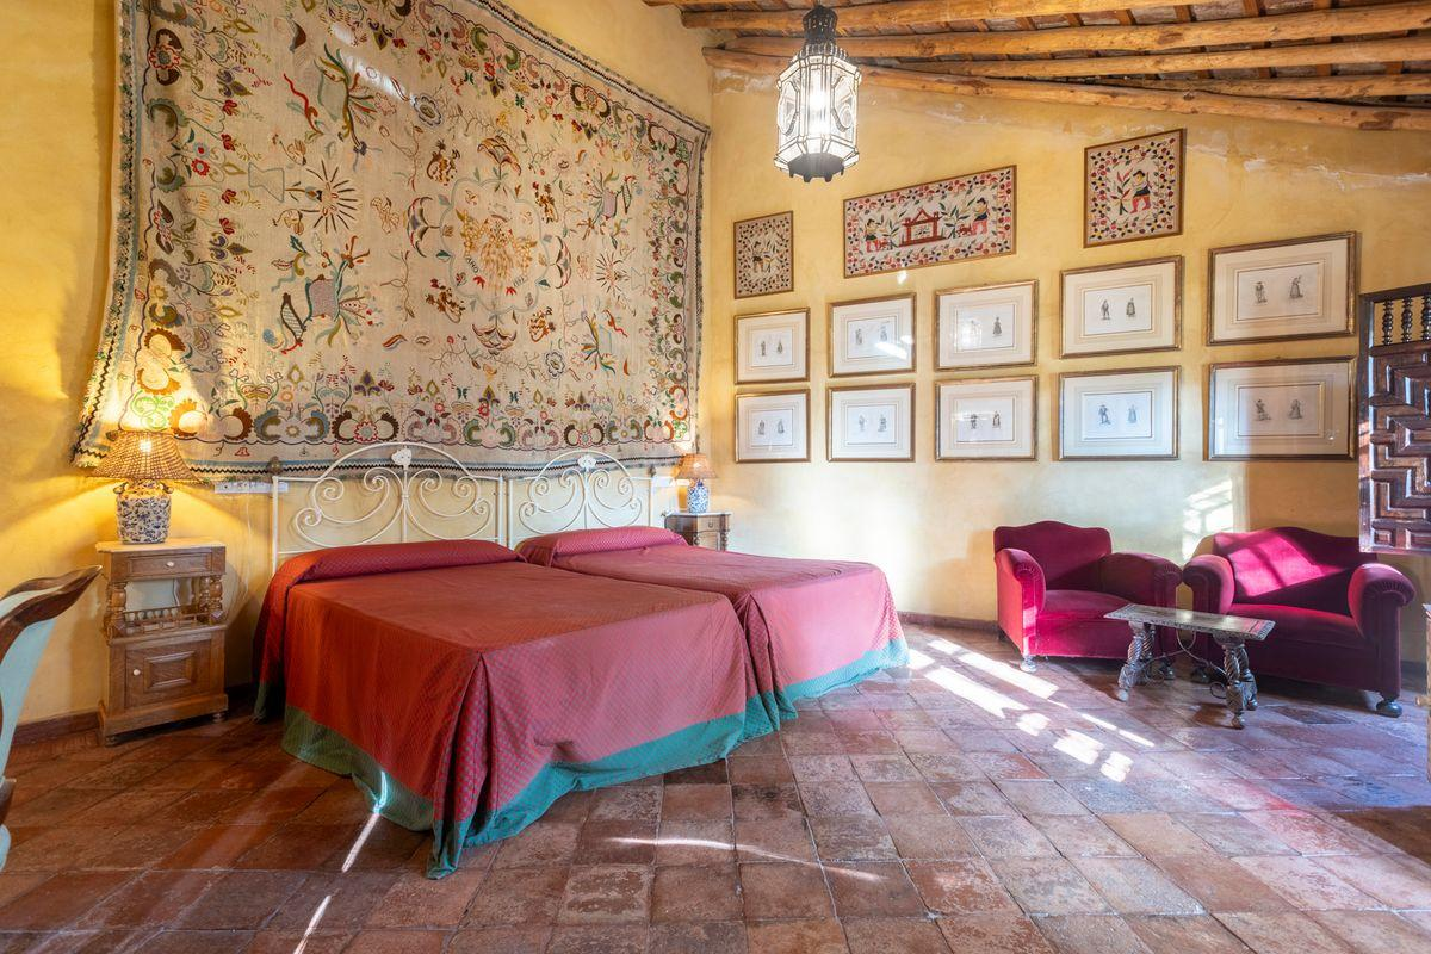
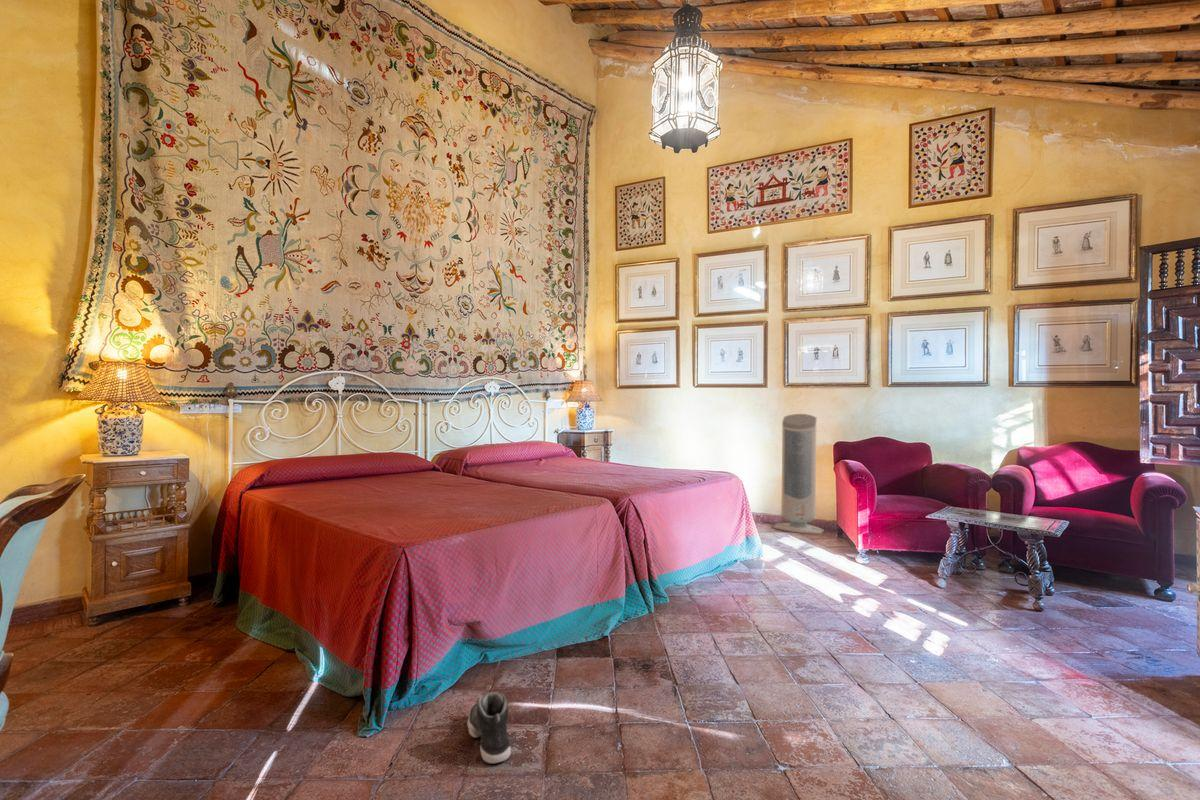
+ sneaker [467,691,512,764]
+ air purifier [772,413,825,535]
